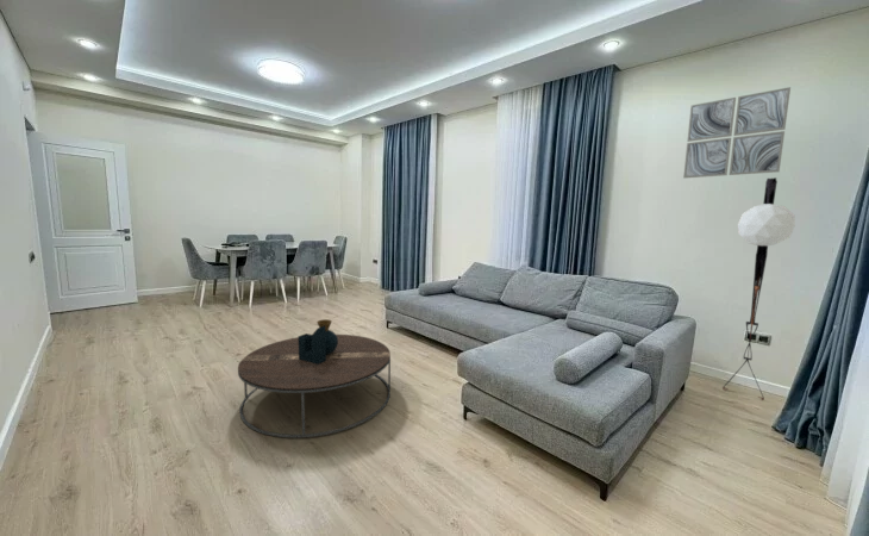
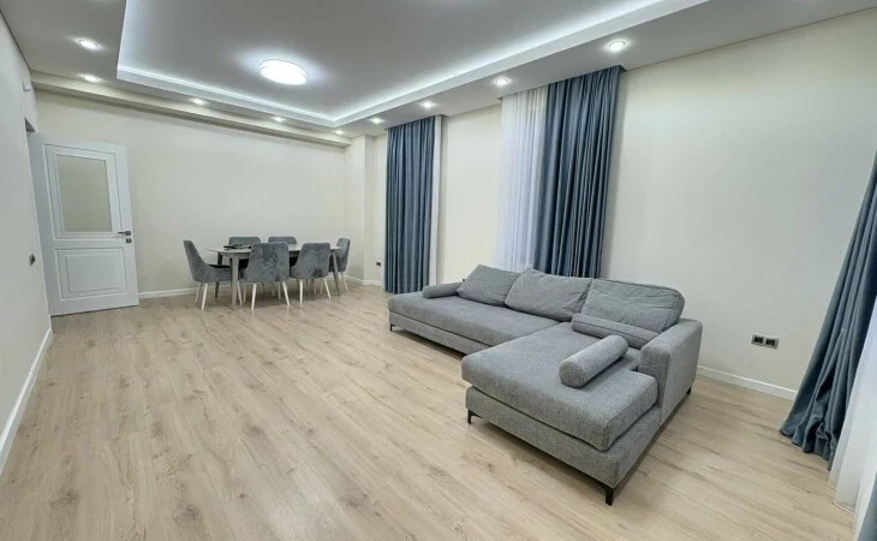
- coffee table [237,318,392,438]
- floor lamp [721,176,796,401]
- wall art [682,86,792,180]
